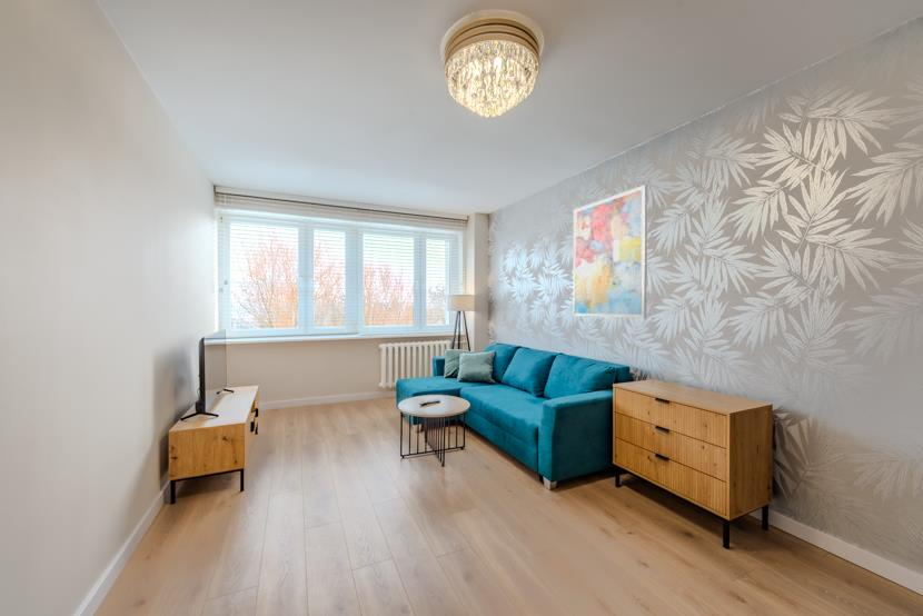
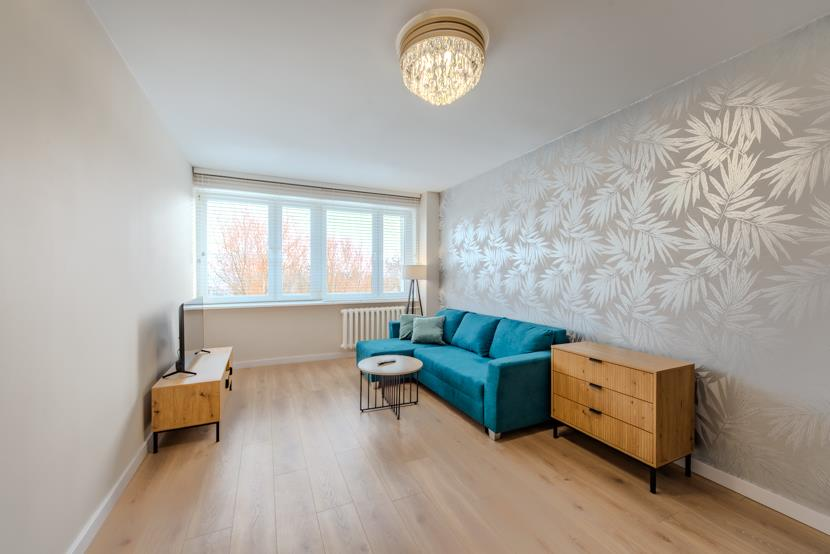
- wall art [573,183,648,320]
